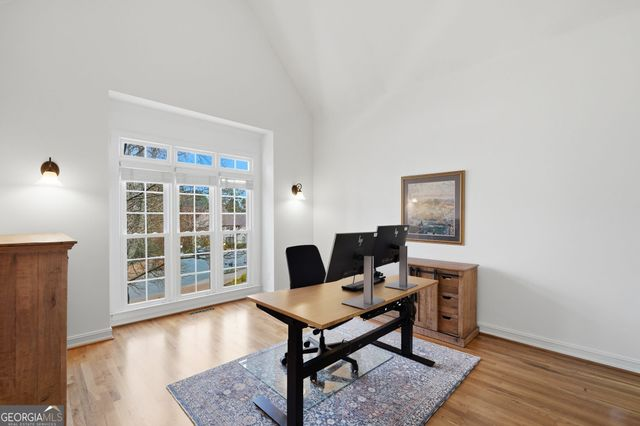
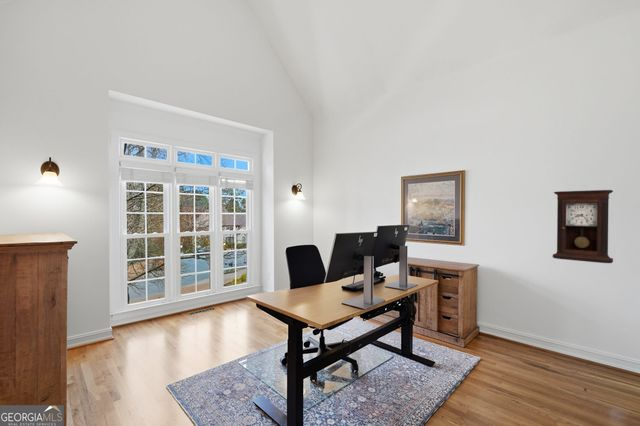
+ pendulum clock [551,189,614,264]
